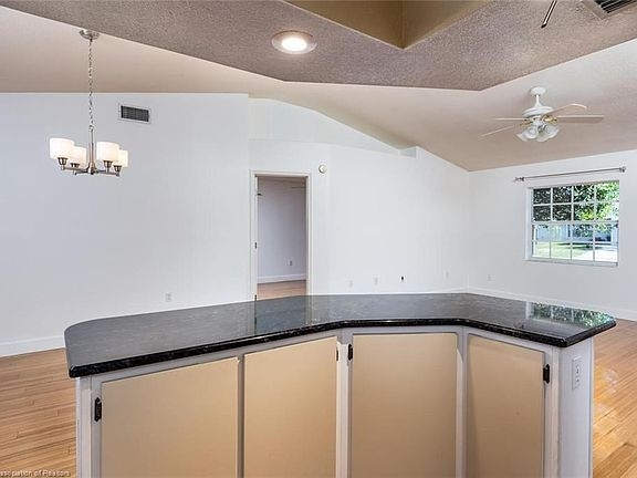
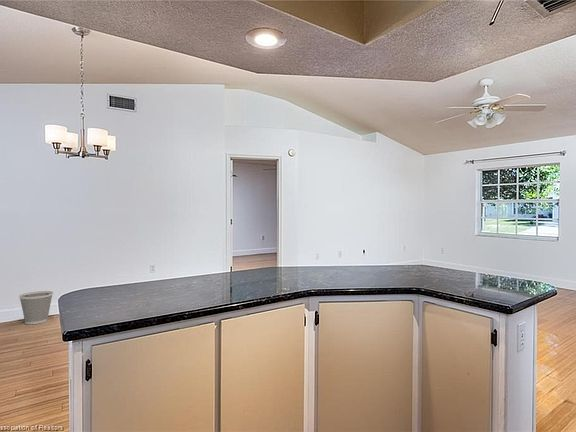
+ wastebasket [18,290,54,325]
